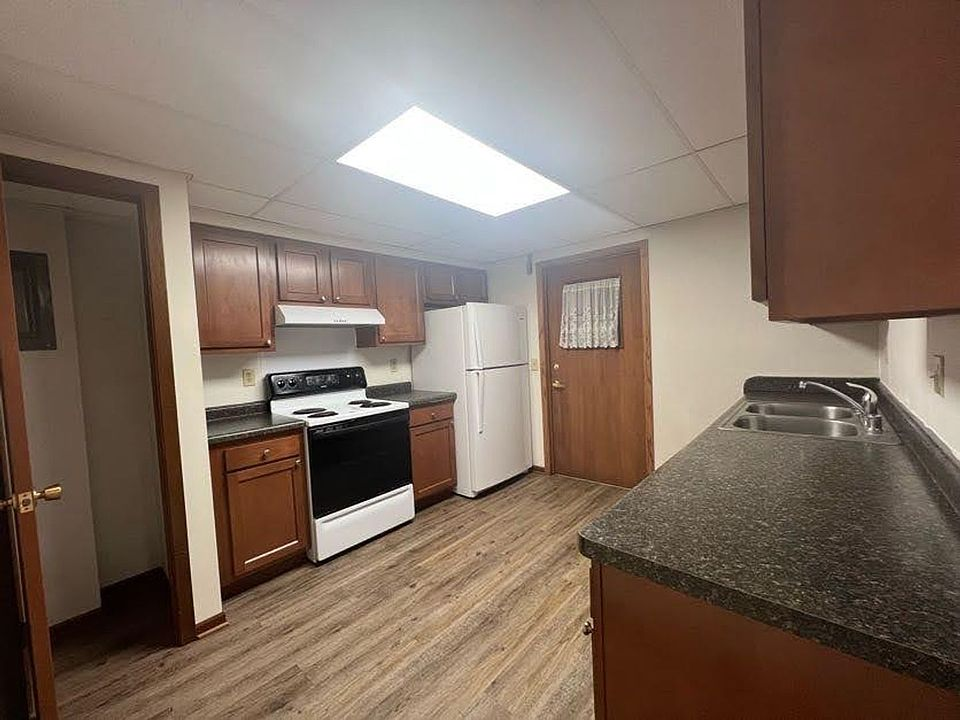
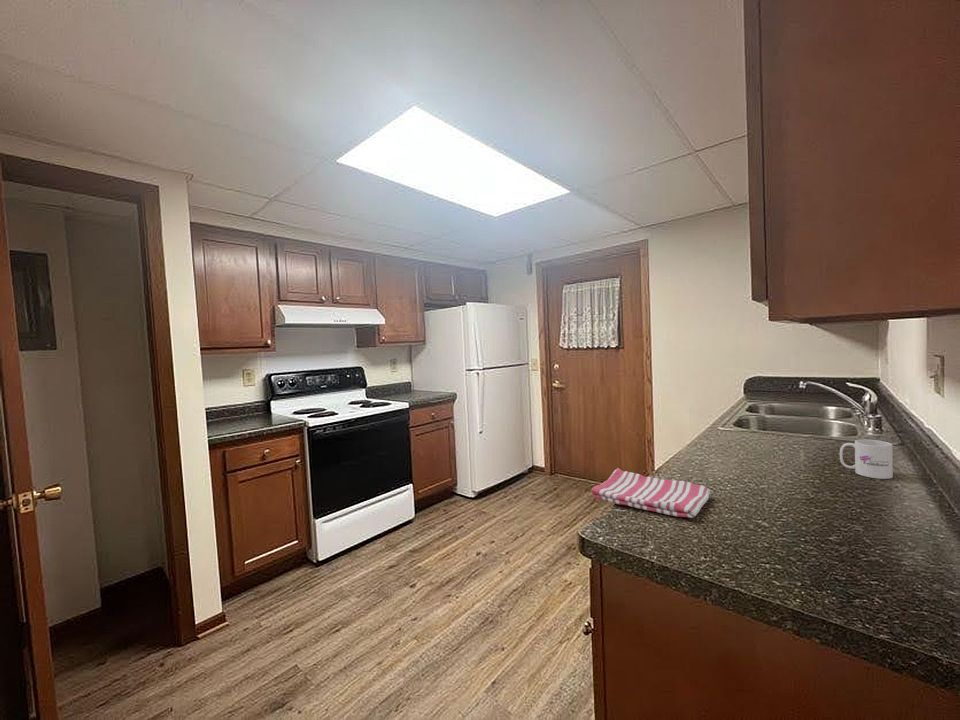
+ mug [839,439,894,480]
+ dish towel [590,467,711,519]
